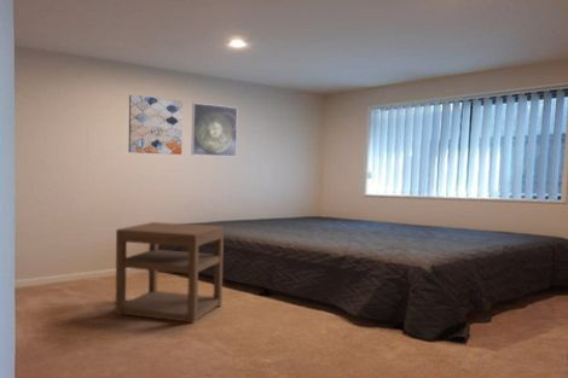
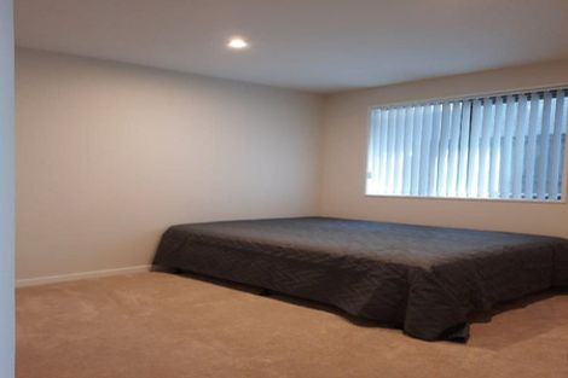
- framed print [190,101,238,158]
- nightstand [114,221,225,325]
- wall art [128,94,184,156]
